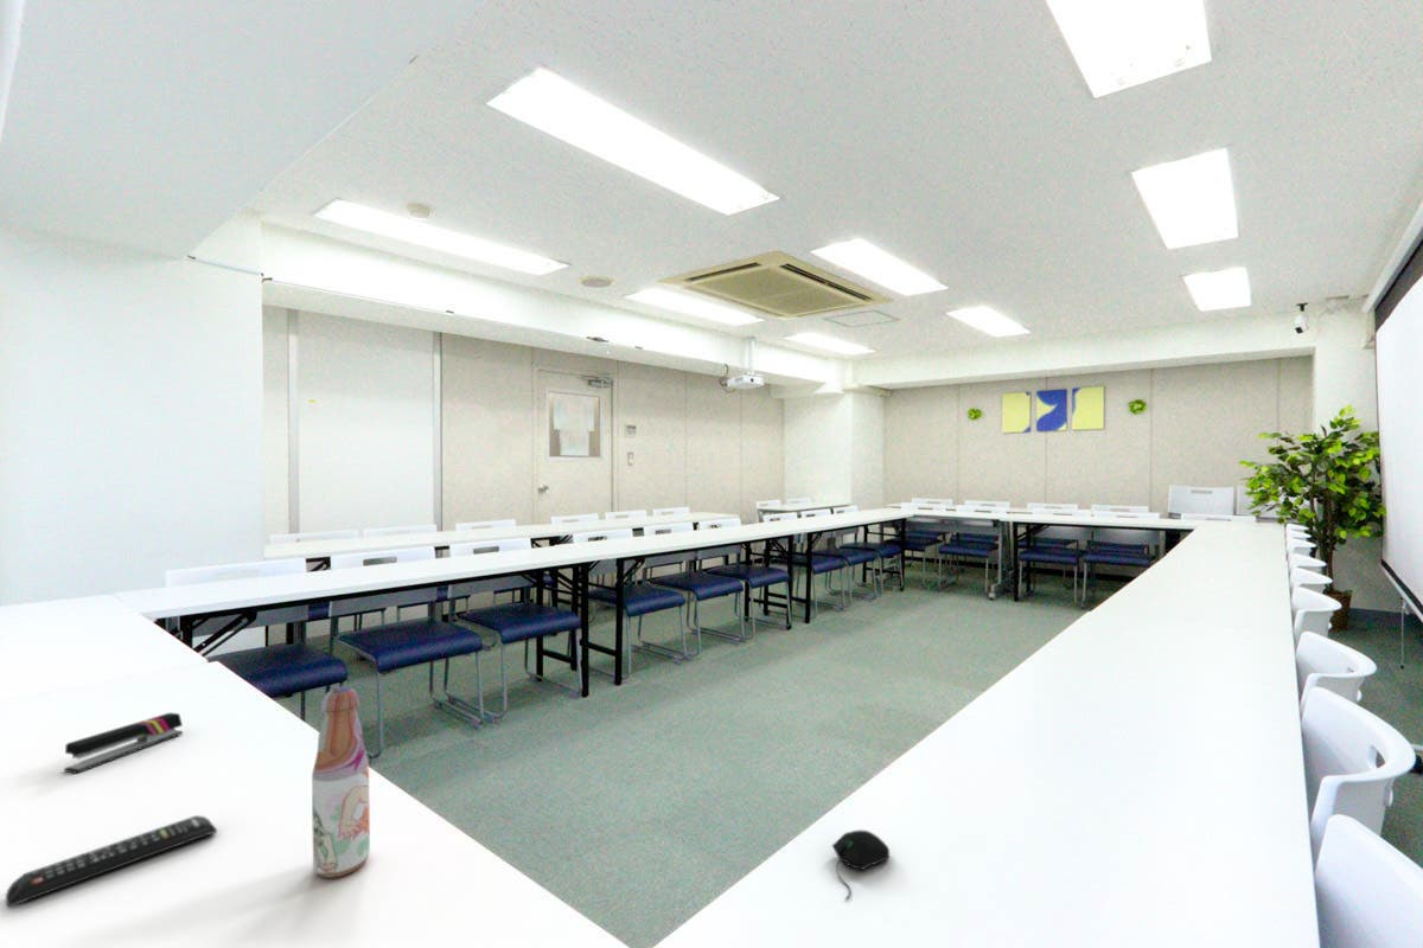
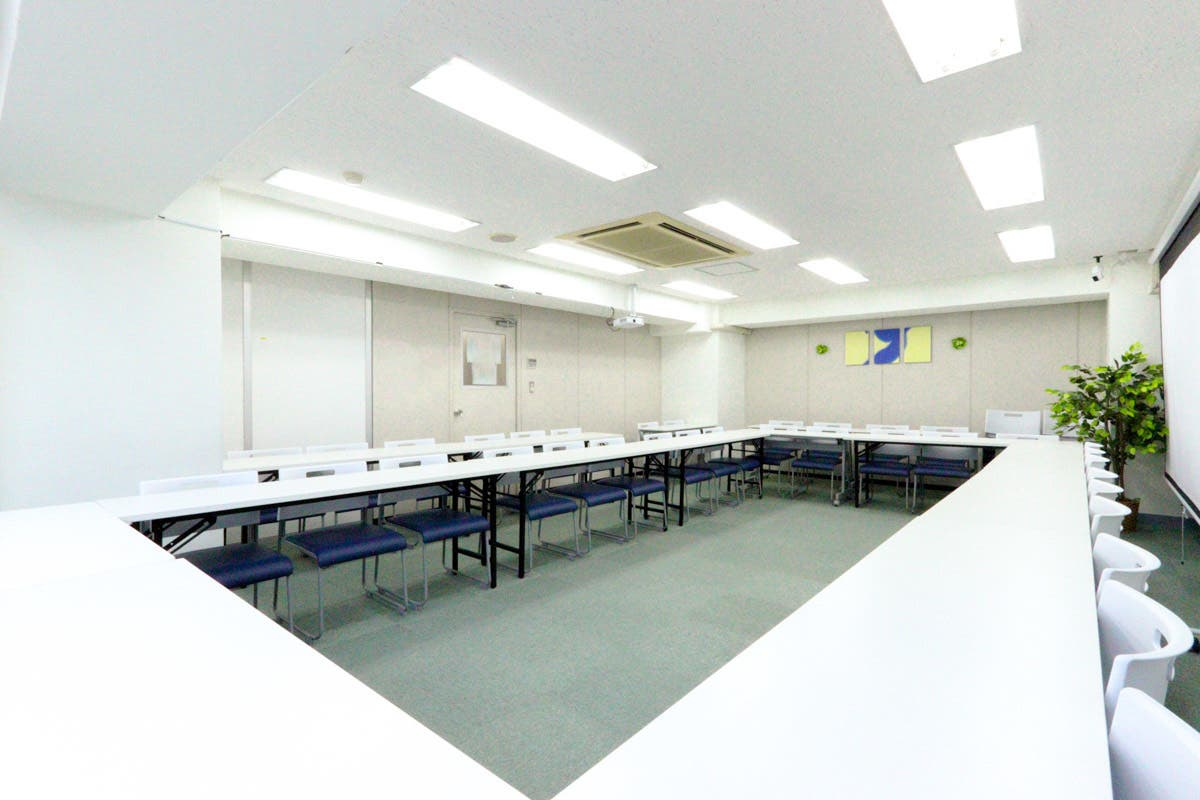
- computer mouse [830,830,891,901]
- bottle [311,686,371,879]
- remote control [5,814,218,908]
- stapler [63,711,184,774]
